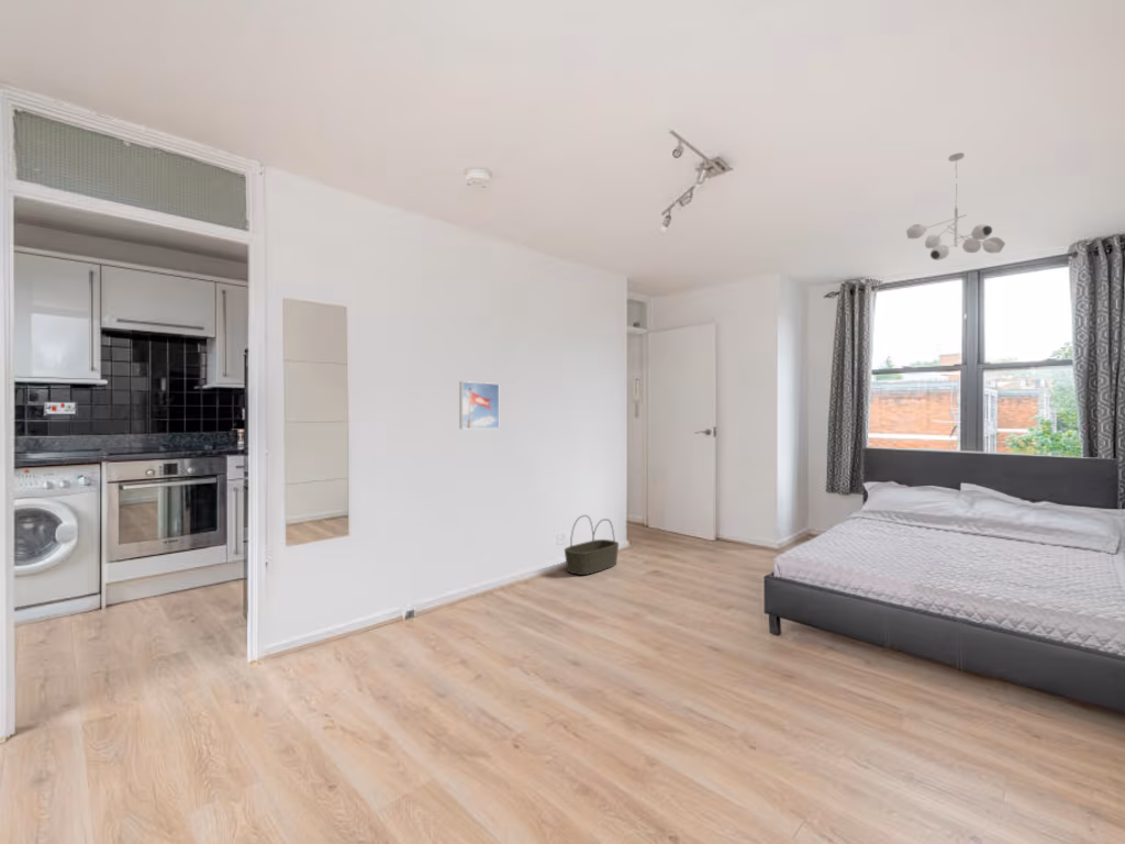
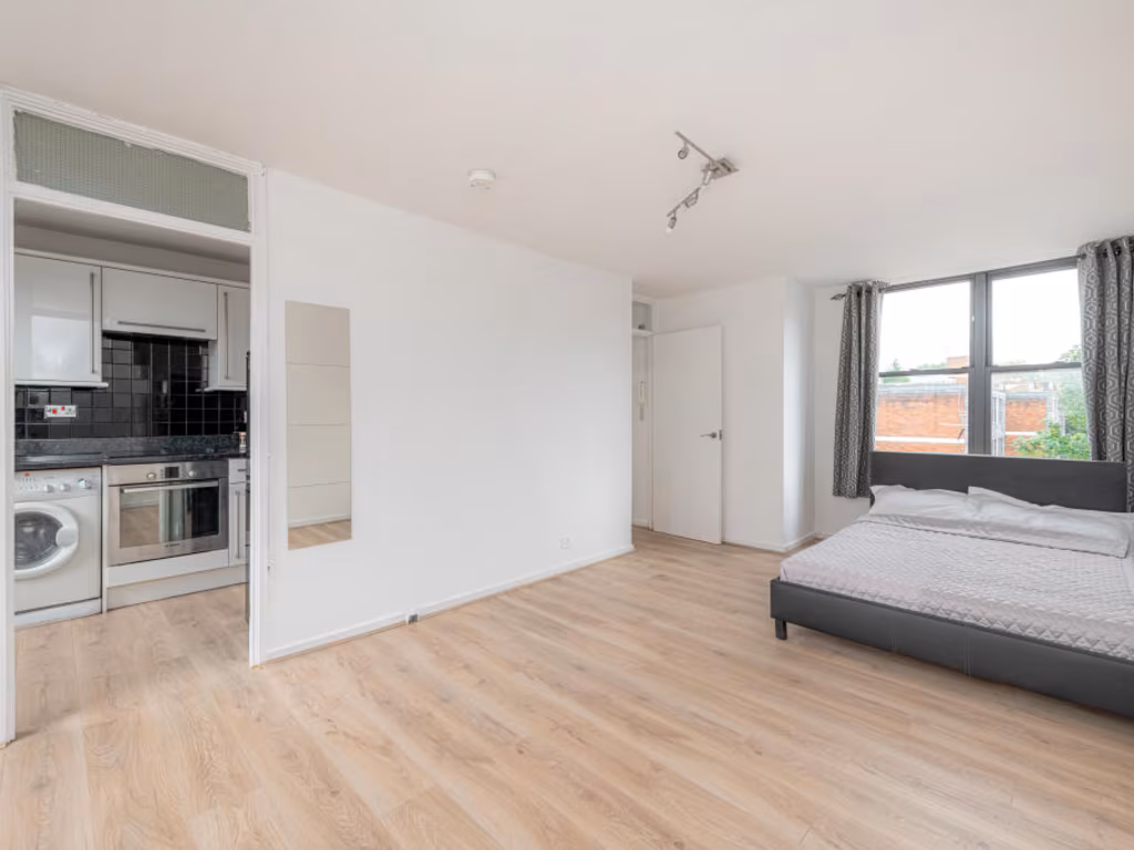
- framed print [458,380,500,430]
- basket [564,514,620,576]
- ceiling light fixture [905,152,1006,262]
